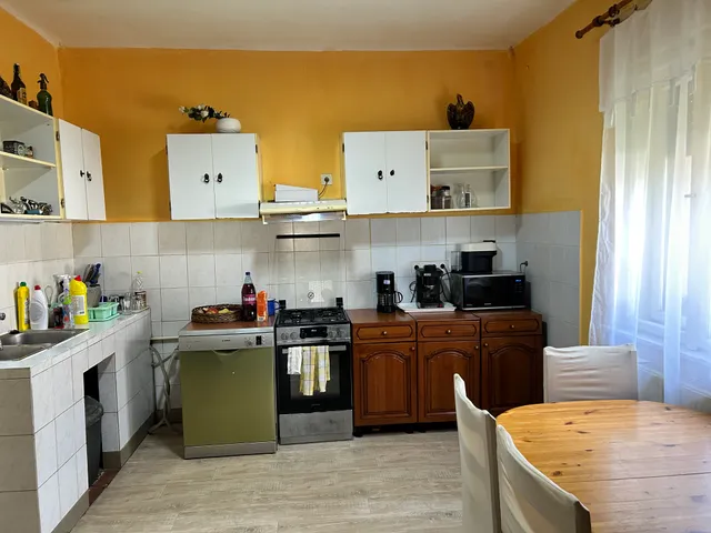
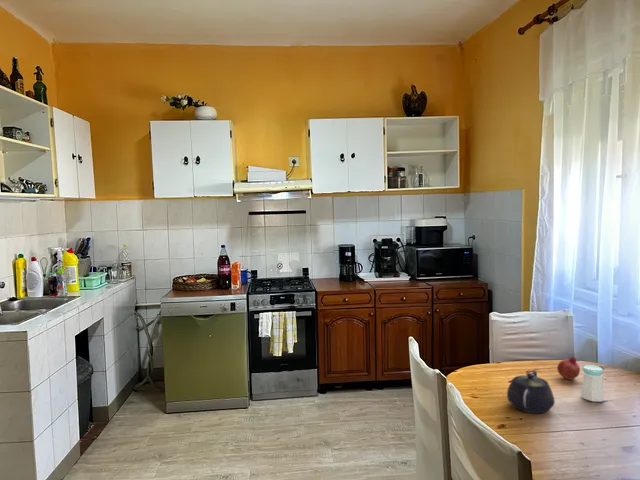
+ teapot [506,369,556,414]
+ salt shaker [580,364,605,403]
+ fruit [556,356,581,380]
